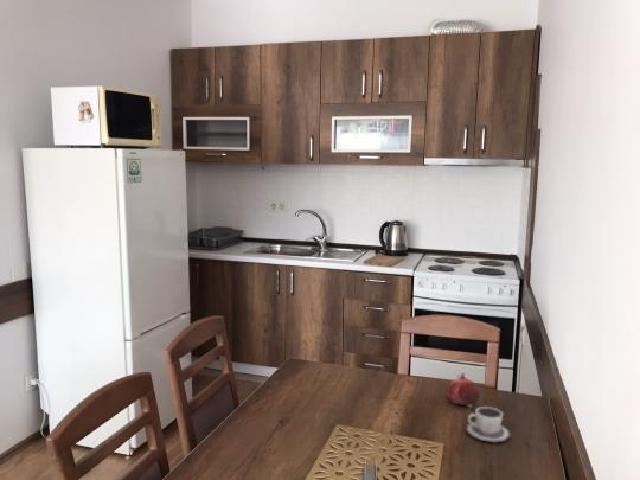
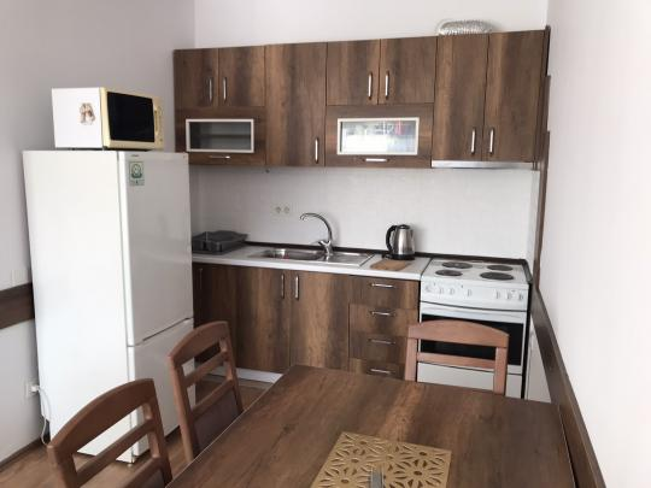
- cup [465,405,512,443]
- fruit [447,372,481,409]
